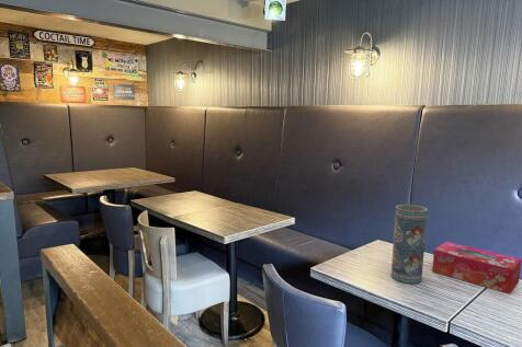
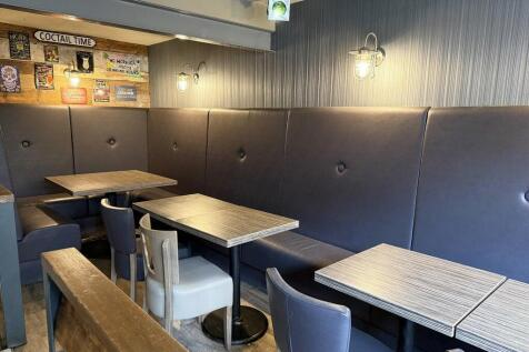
- vase [390,204,429,285]
- tissue box [431,241,522,296]
